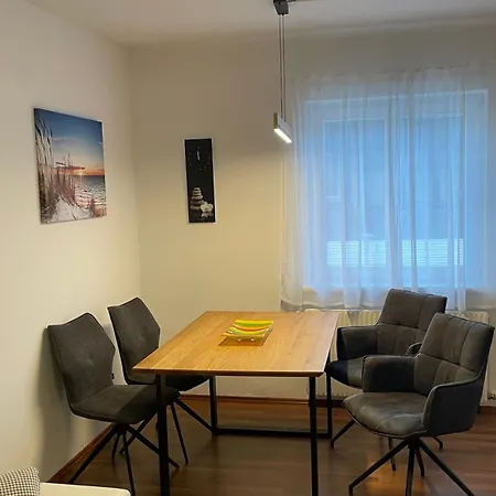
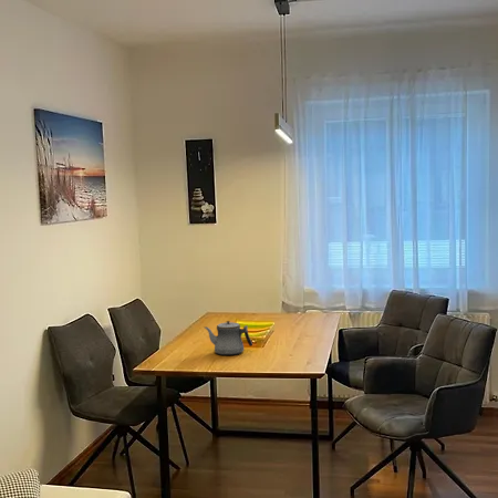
+ teapot [204,320,253,356]
